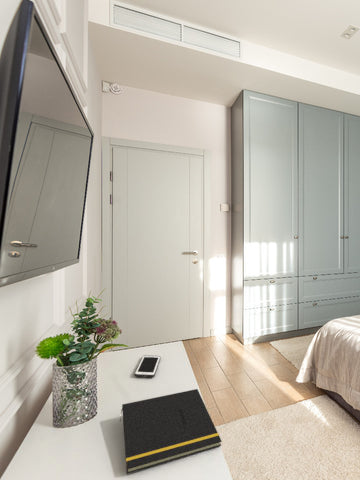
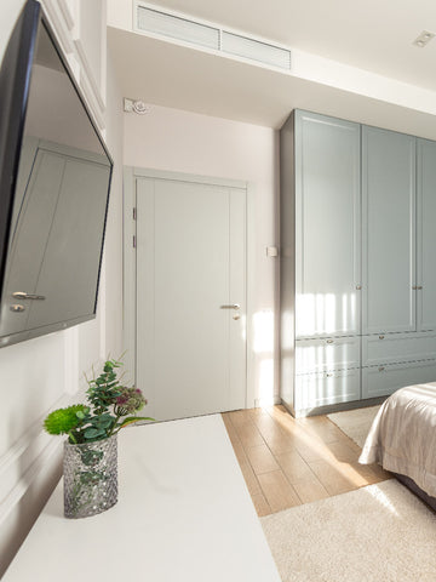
- cell phone [134,354,161,378]
- notepad [119,388,223,475]
